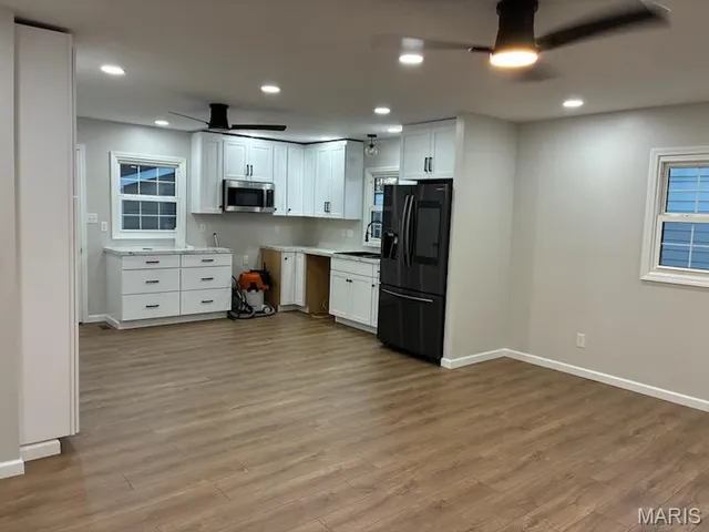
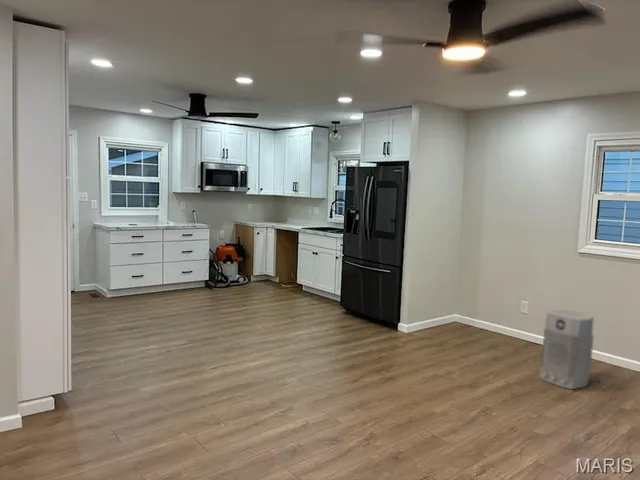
+ air purifier [538,309,595,390]
